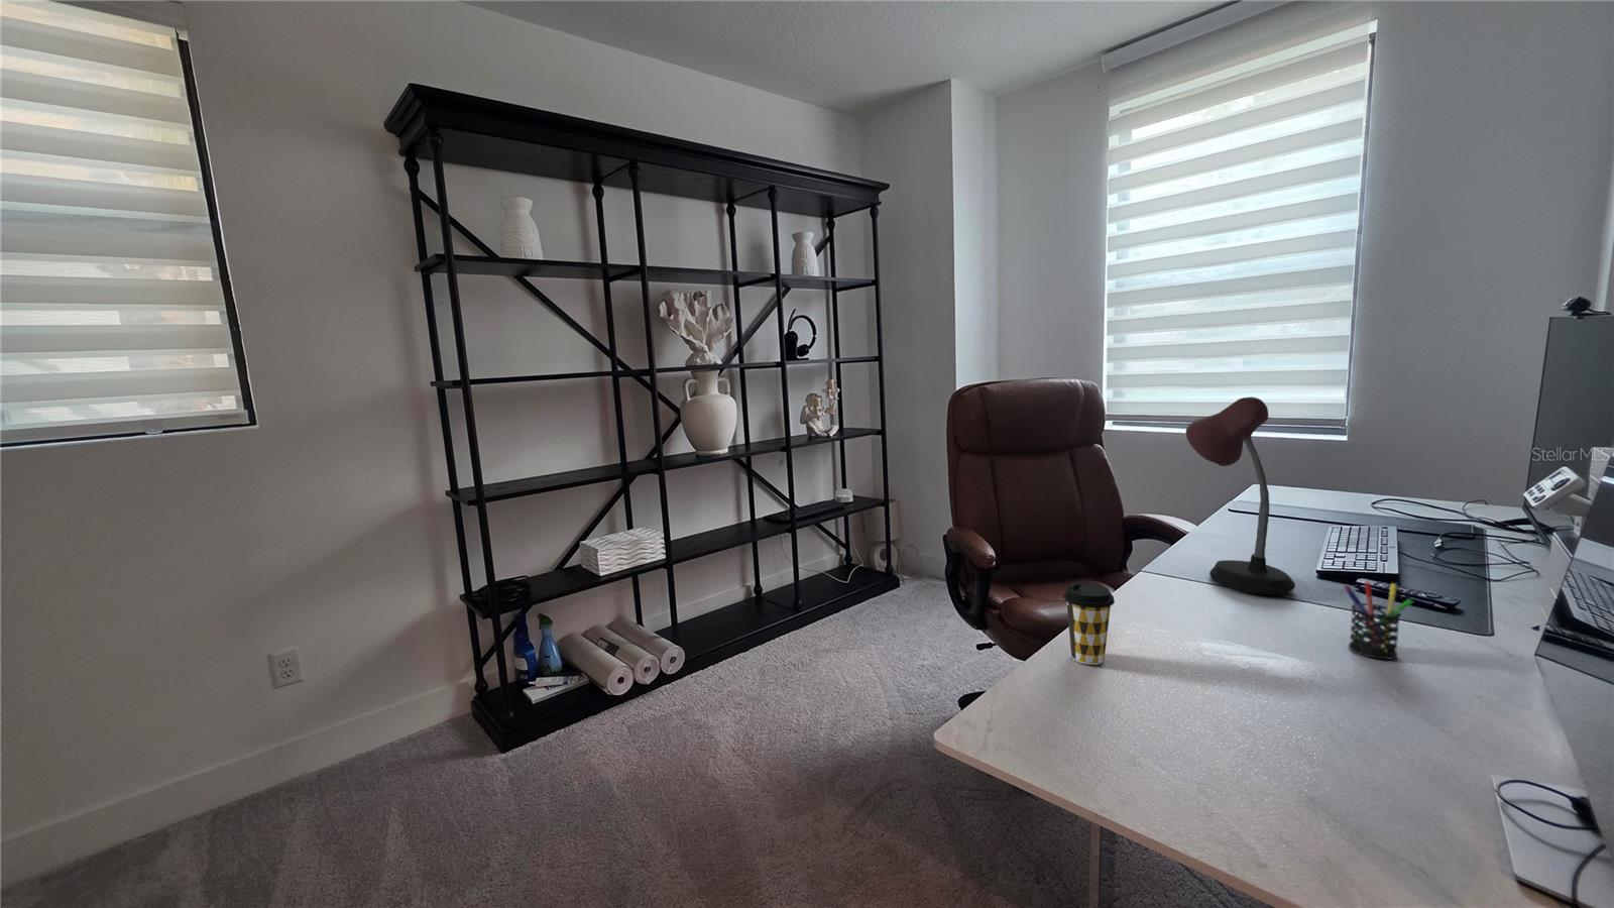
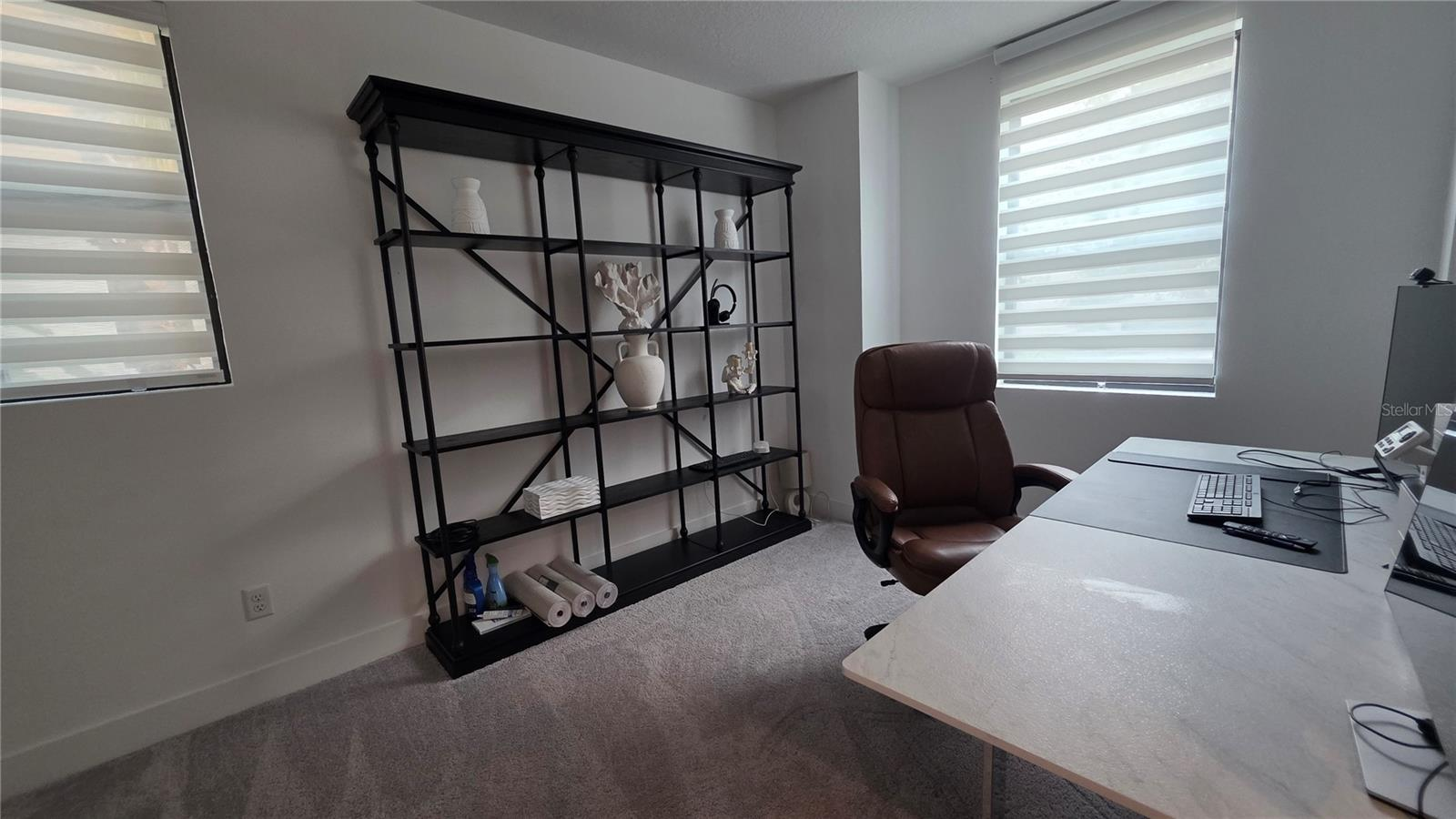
- coffee cup [1062,582,1115,666]
- desk lamp [1185,396,1296,595]
- pen holder [1342,581,1416,660]
